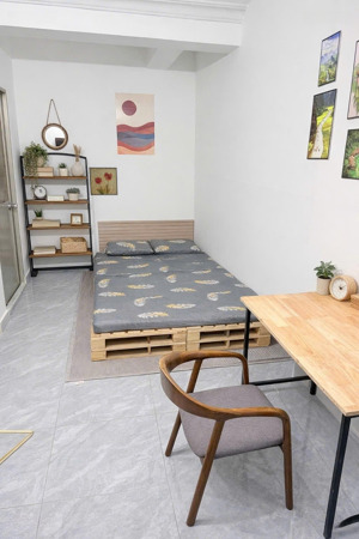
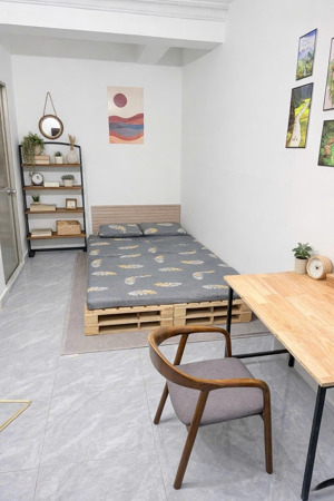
- wall art [87,166,118,196]
